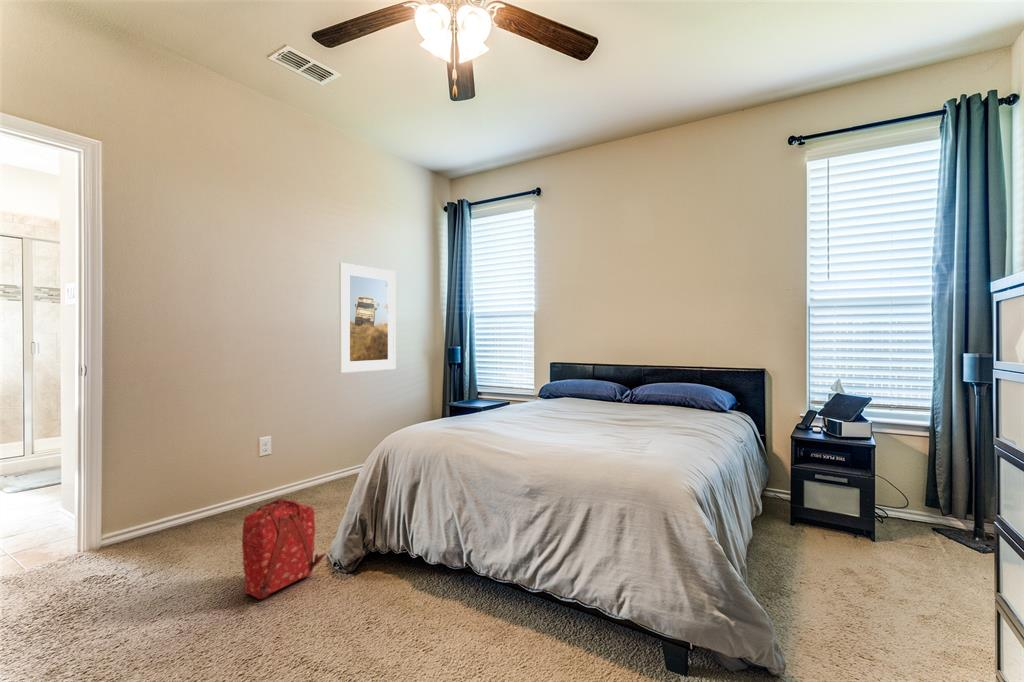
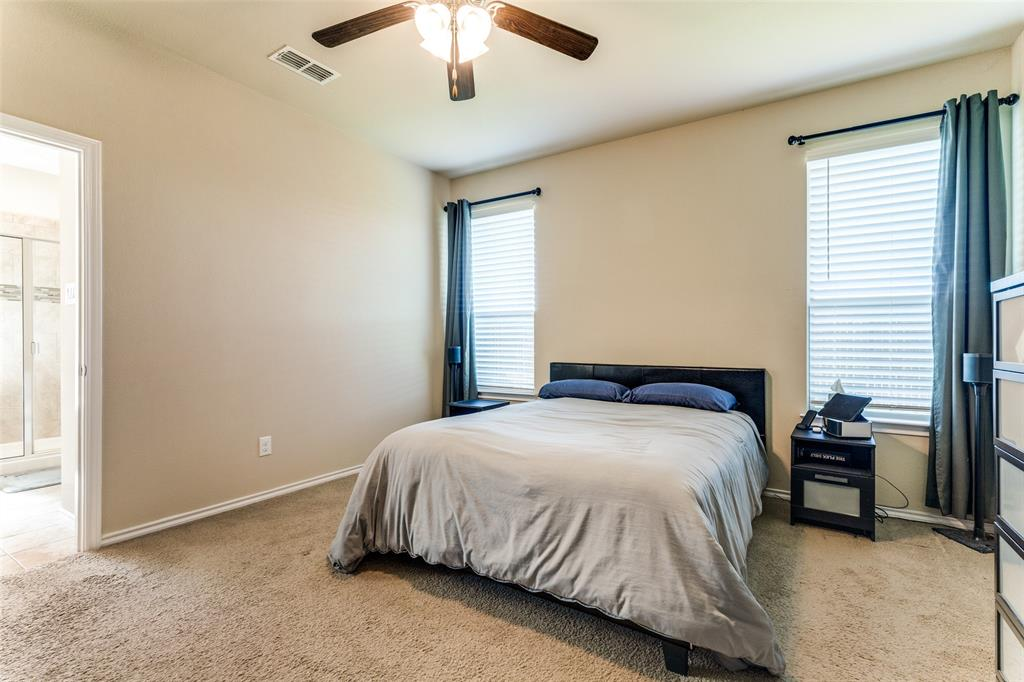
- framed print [338,262,397,374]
- backpack [241,497,327,600]
